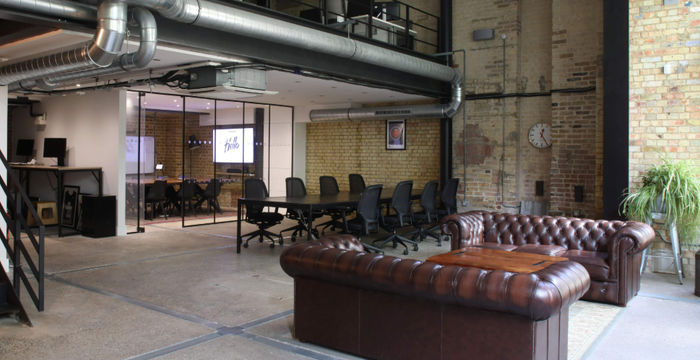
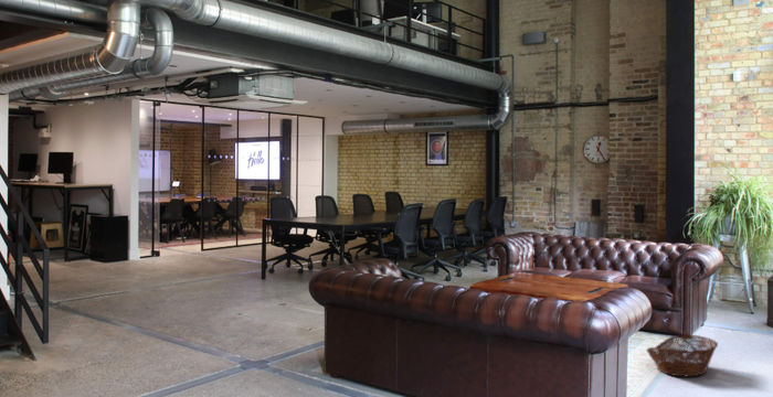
+ basket [645,333,719,378]
